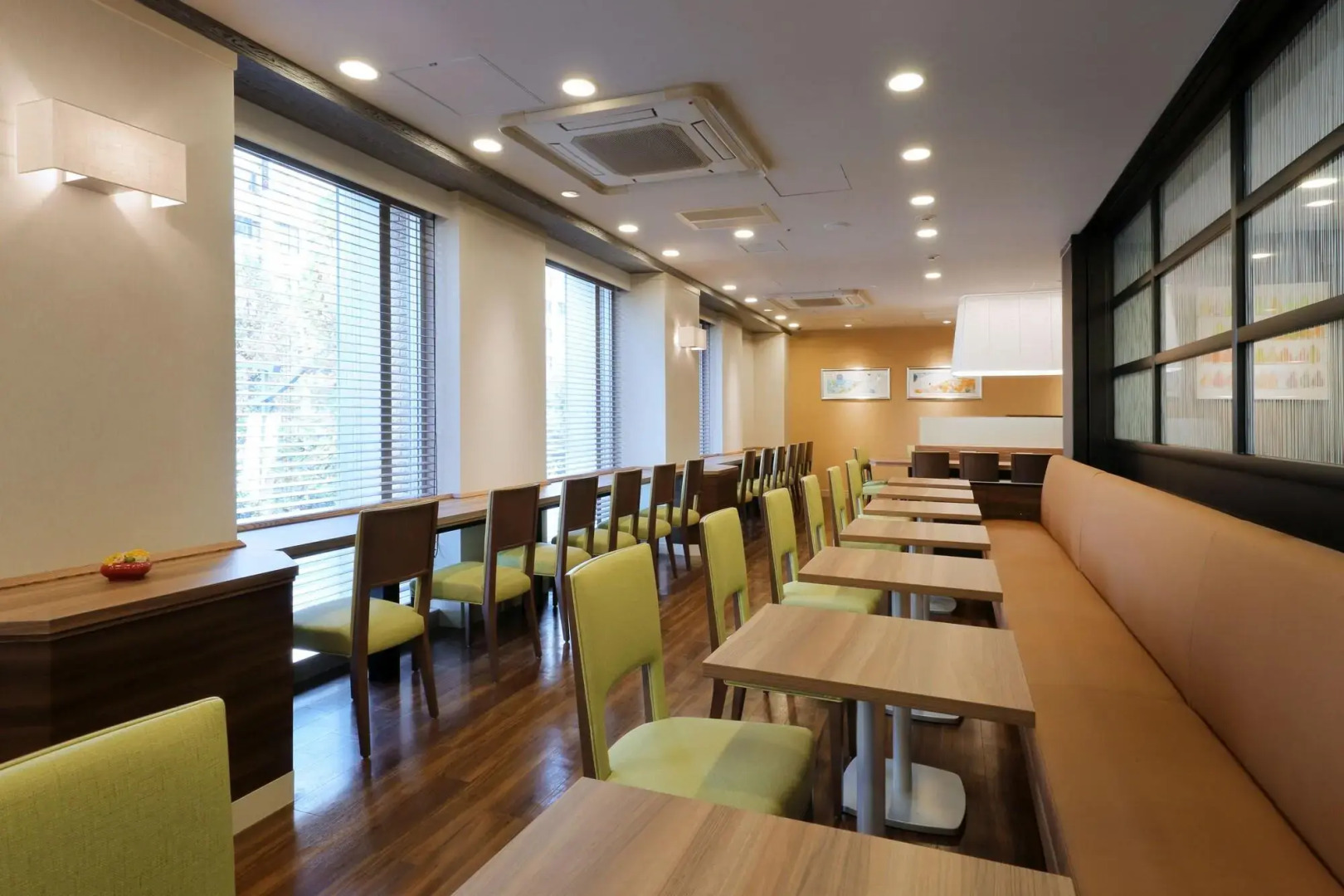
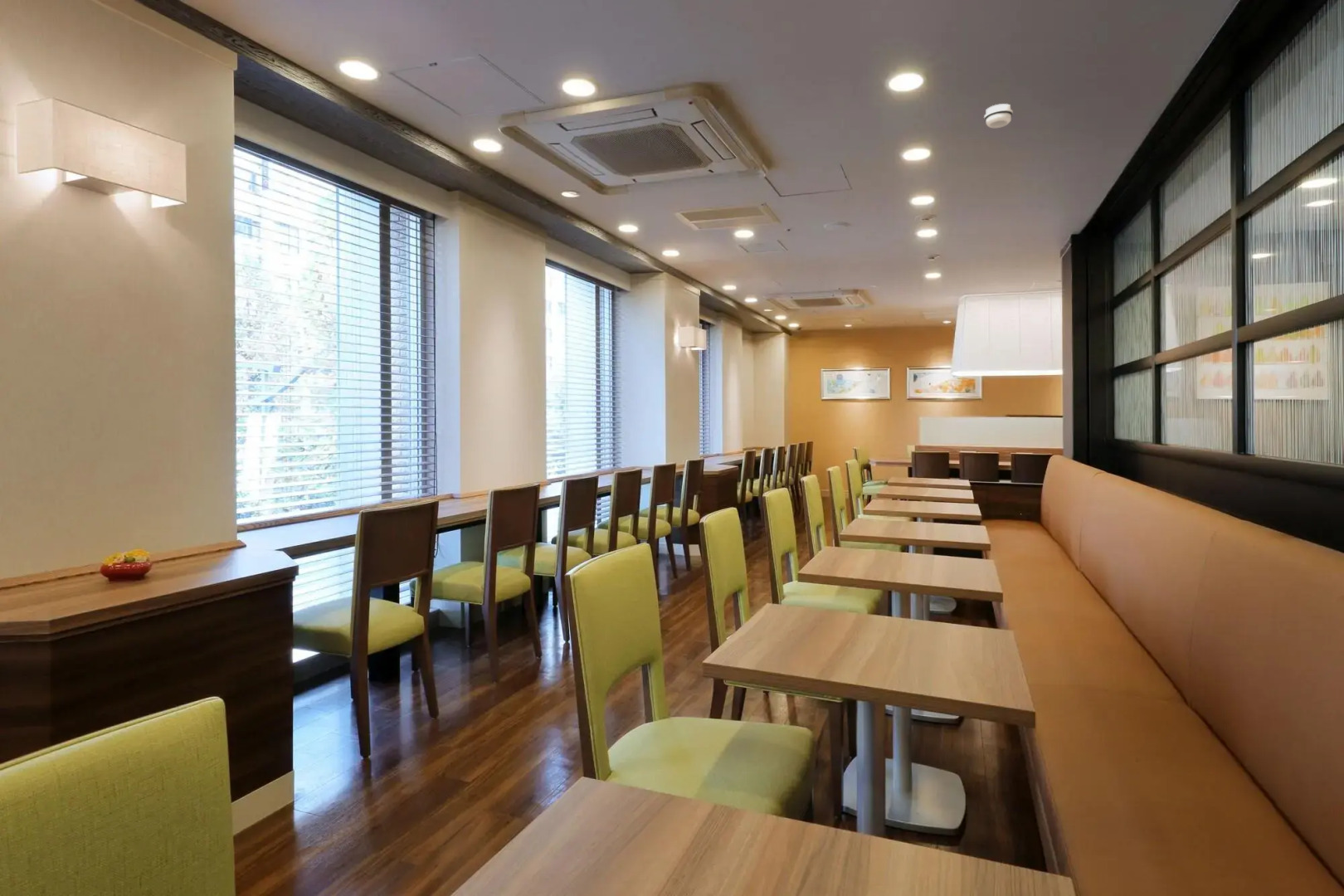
+ smoke detector [983,103,1014,129]
